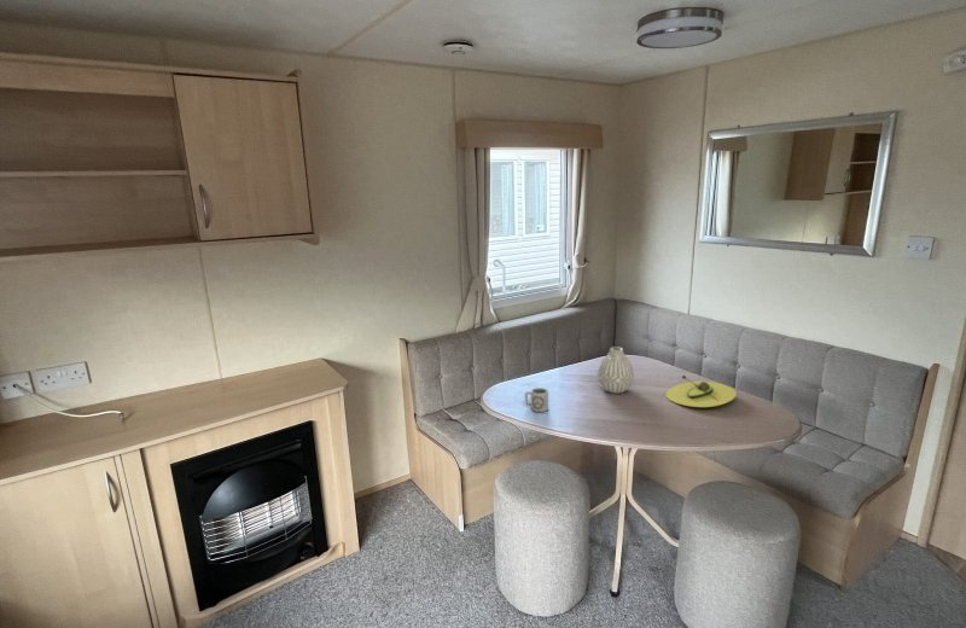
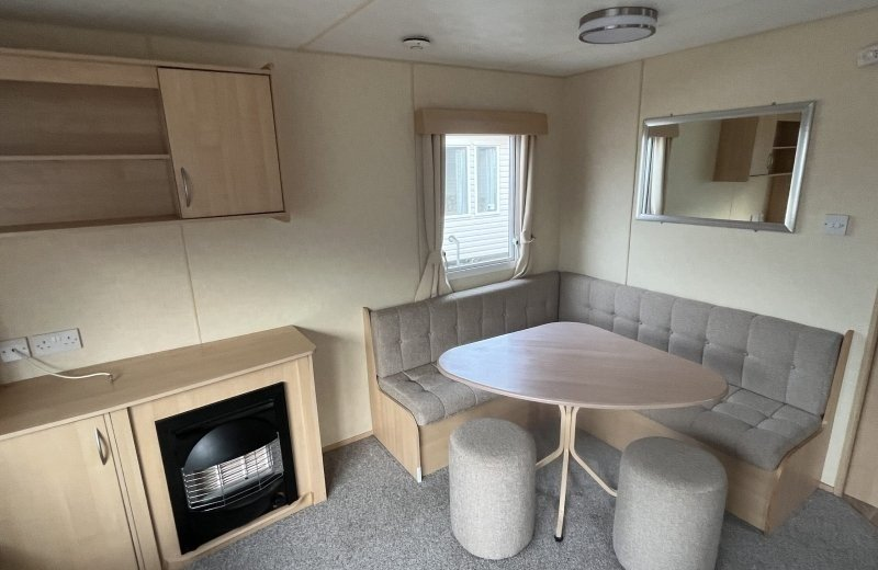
- cup [524,386,549,413]
- vase [597,345,635,395]
- avocado [664,374,738,408]
